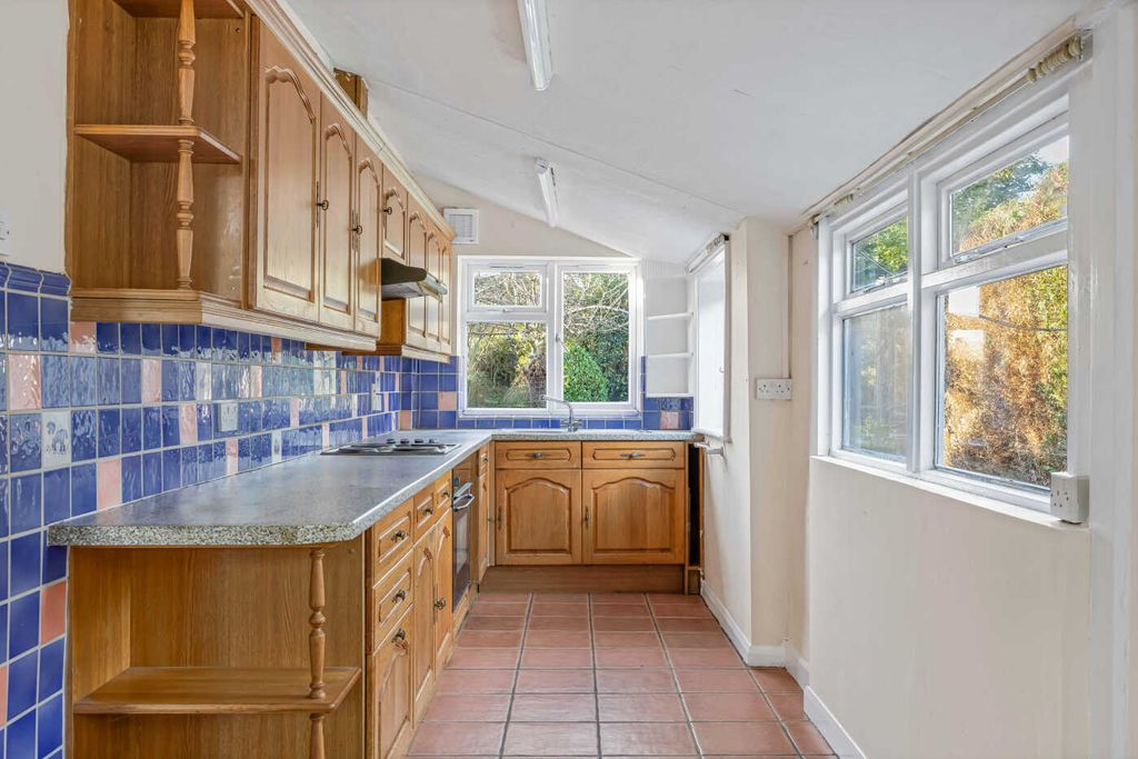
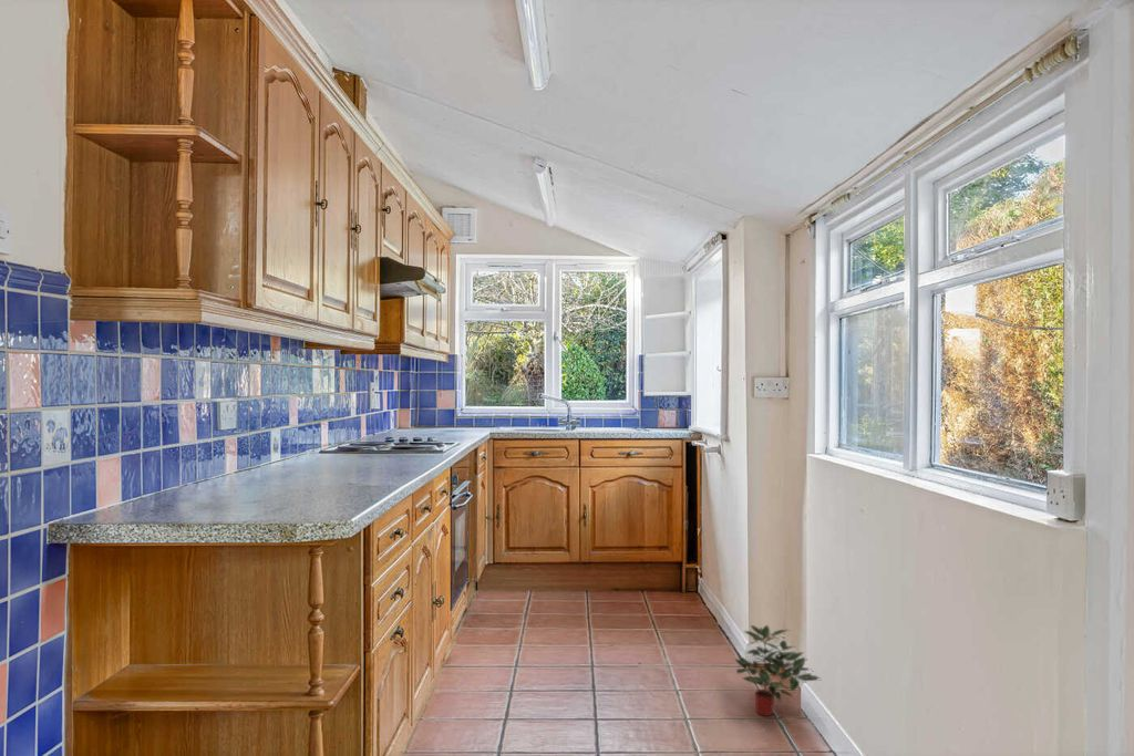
+ potted plant [734,624,821,717]
